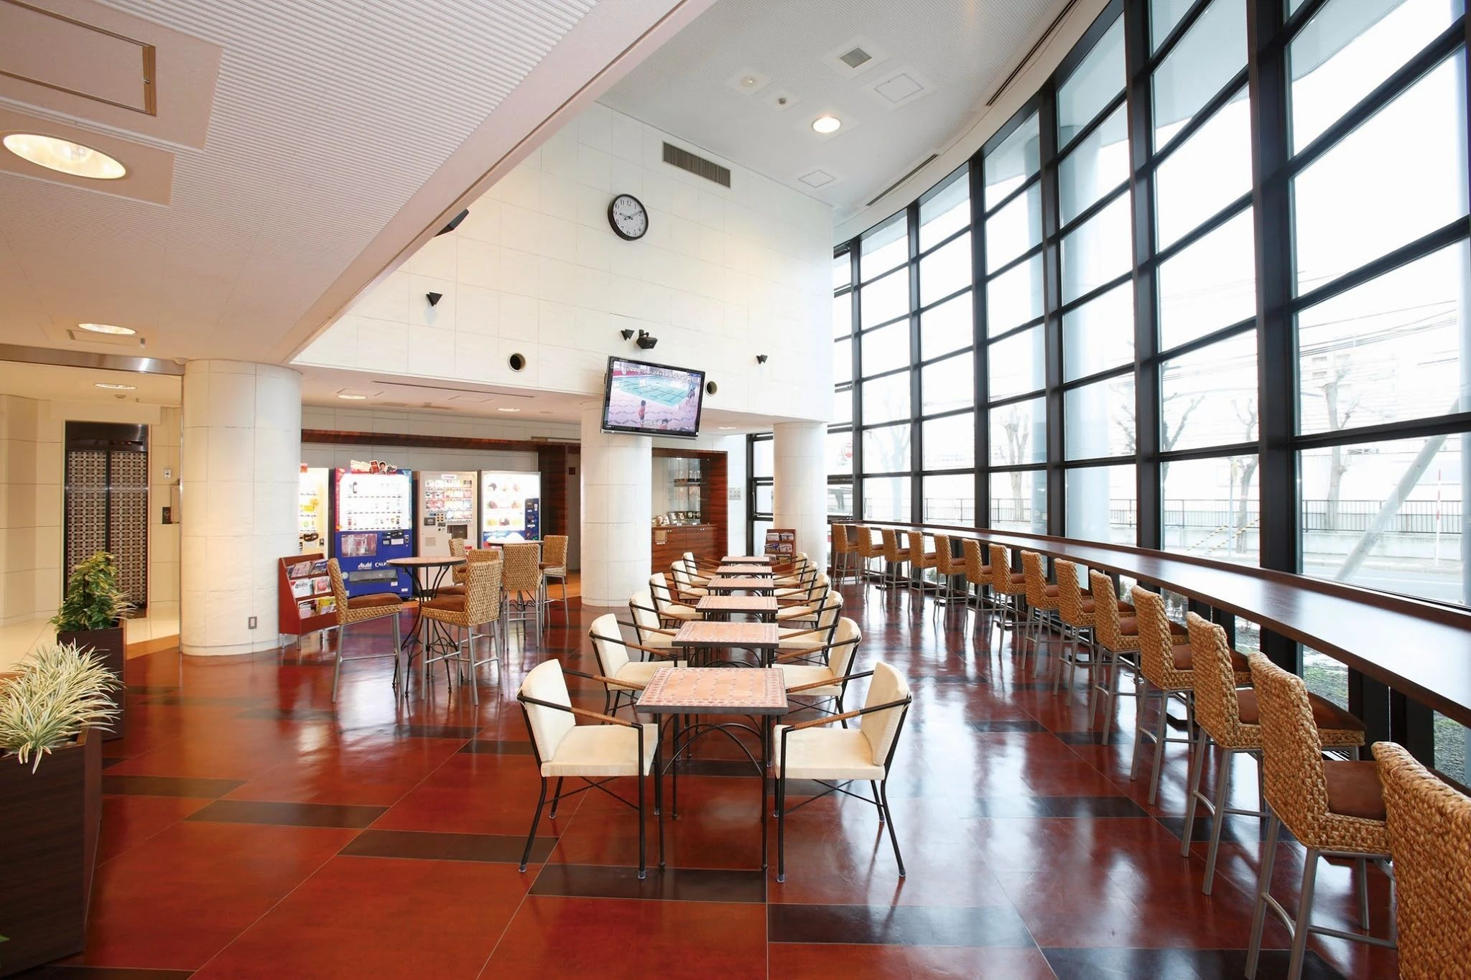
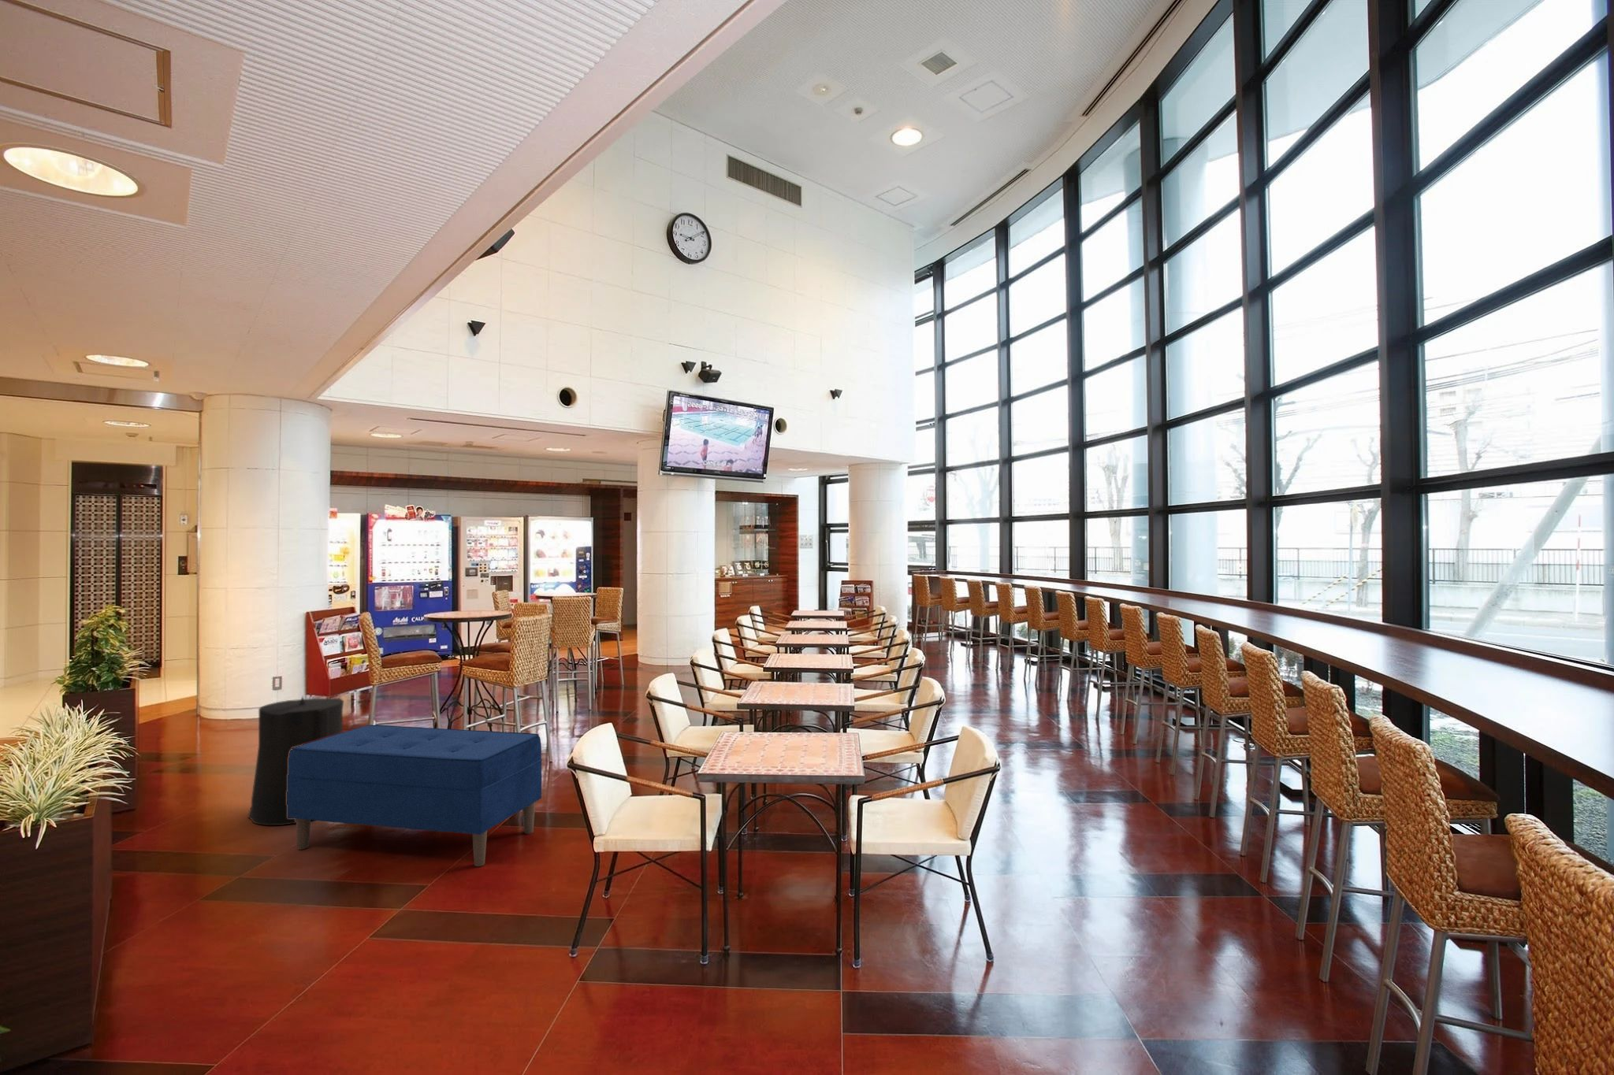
+ bench [287,723,542,867]
+ trash can [247,696,344,827]
